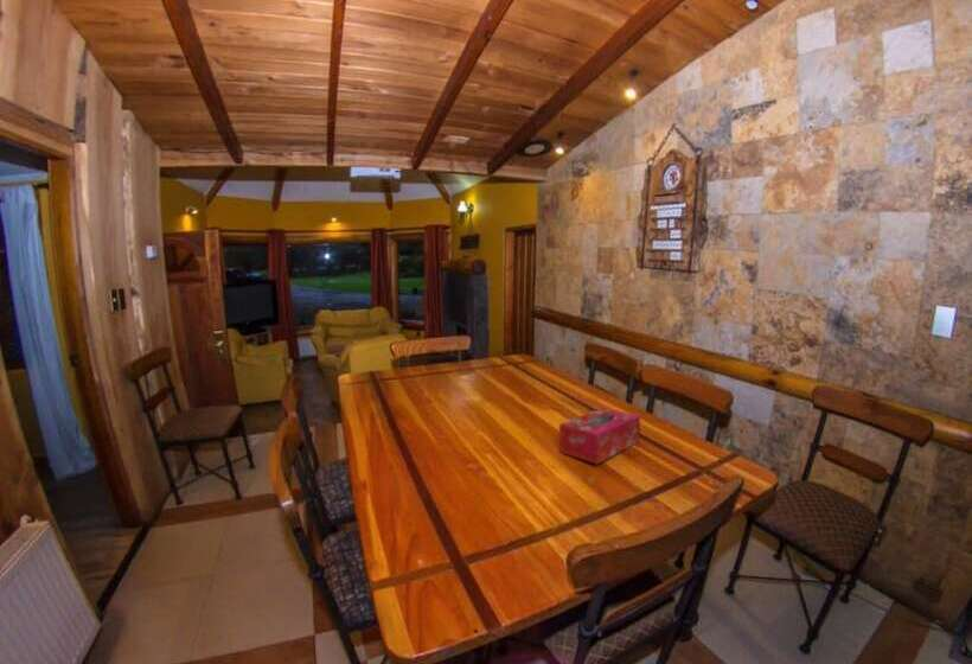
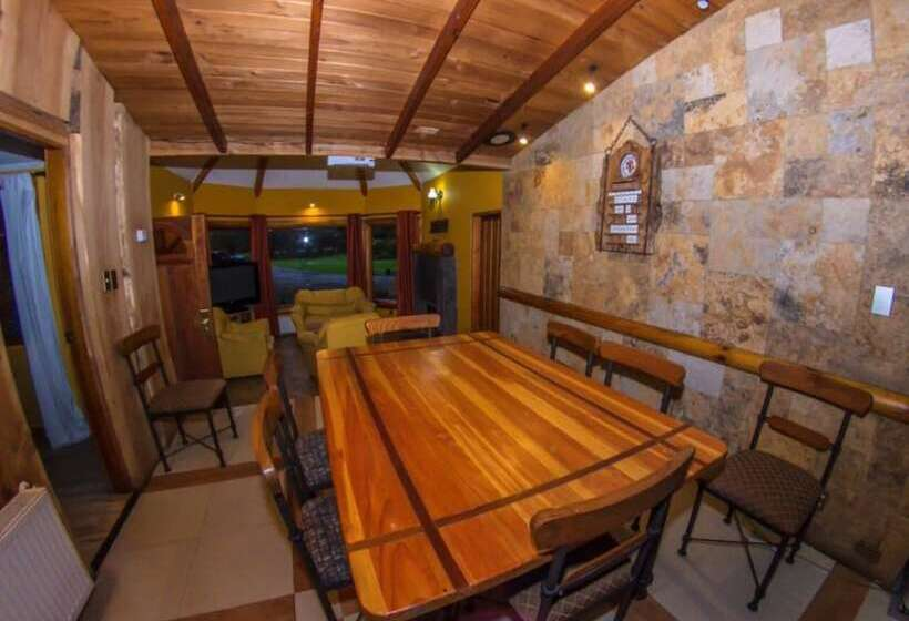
- tissue box [558,407,641,466]
